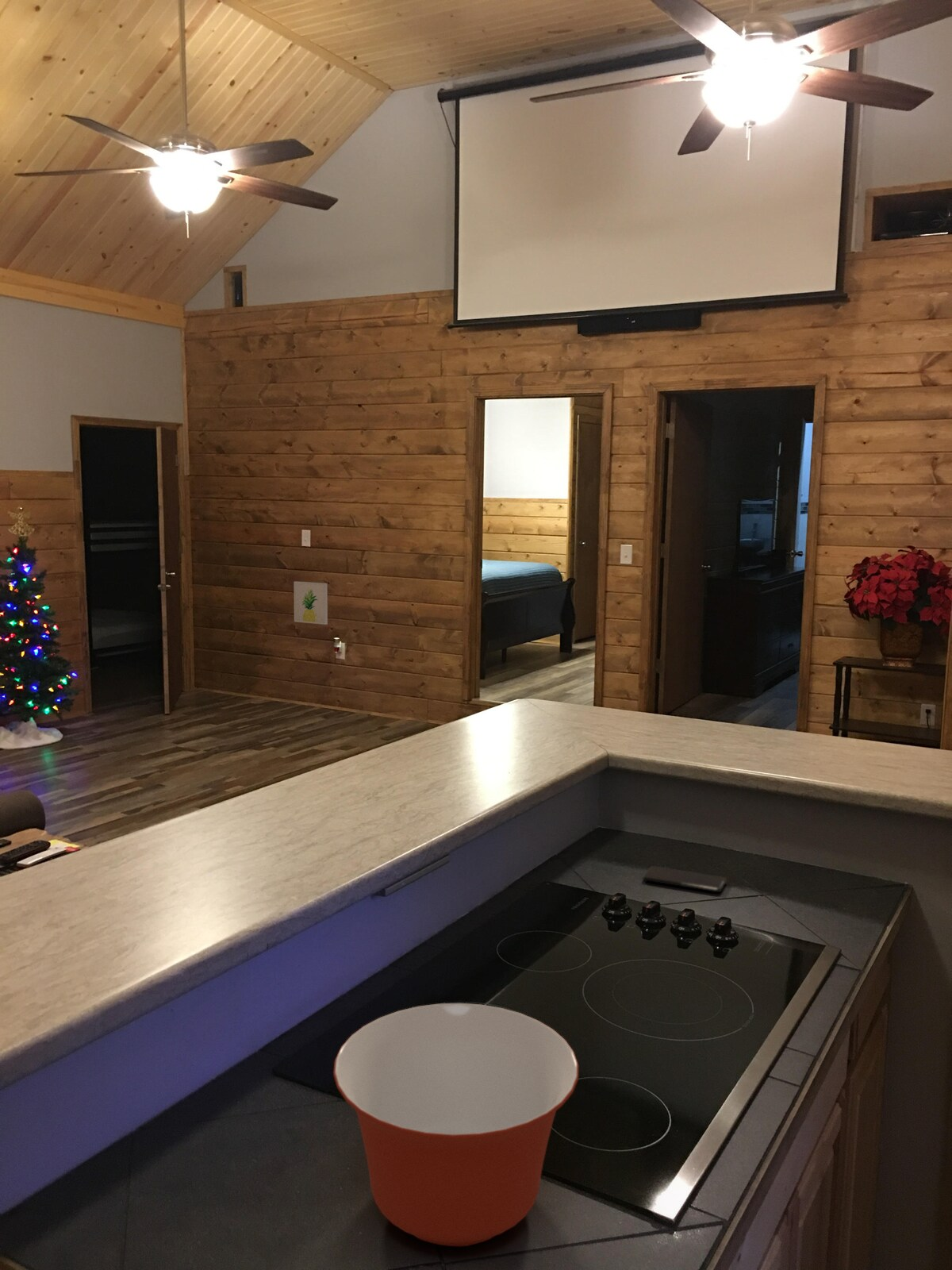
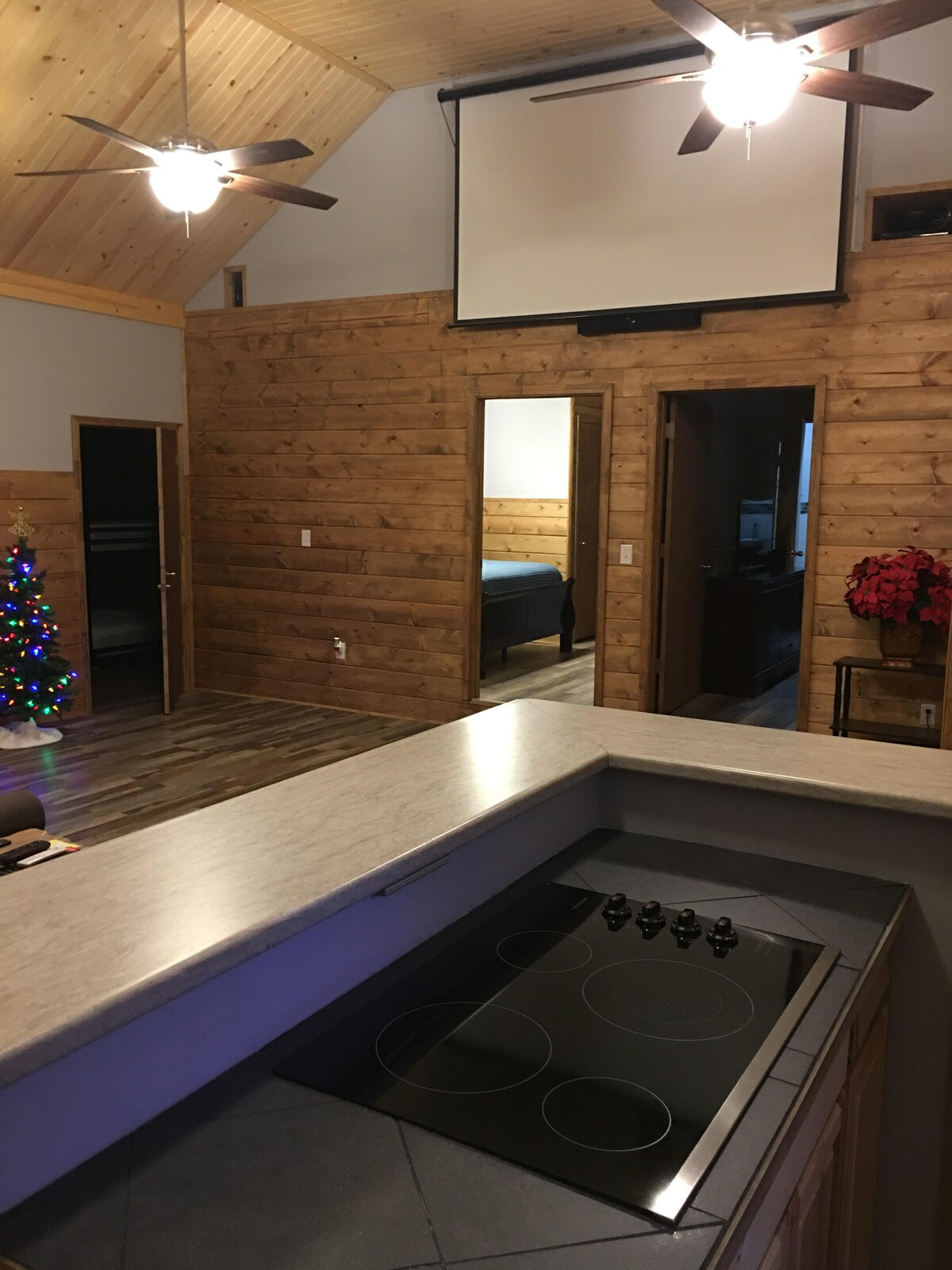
- wall art [293,580,328,625]
- mixing bowl [332,1003,579,1247]
- smartphone [641,866,727,893]
